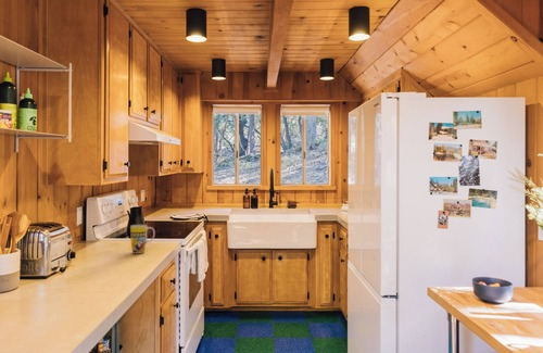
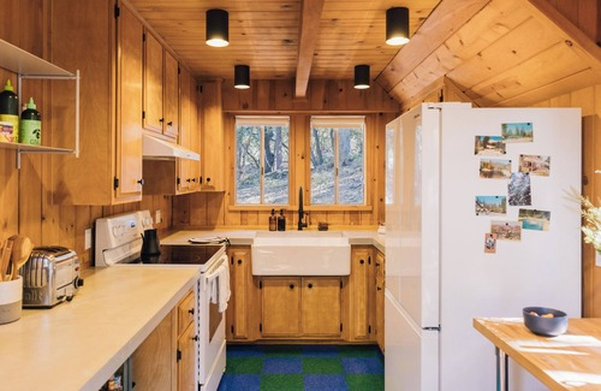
- mug [129,224,156,255]
